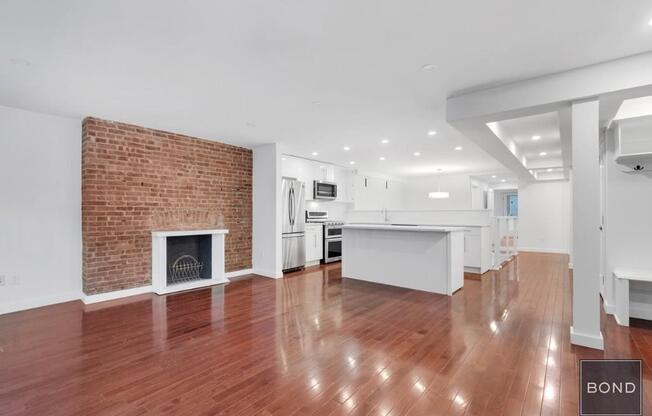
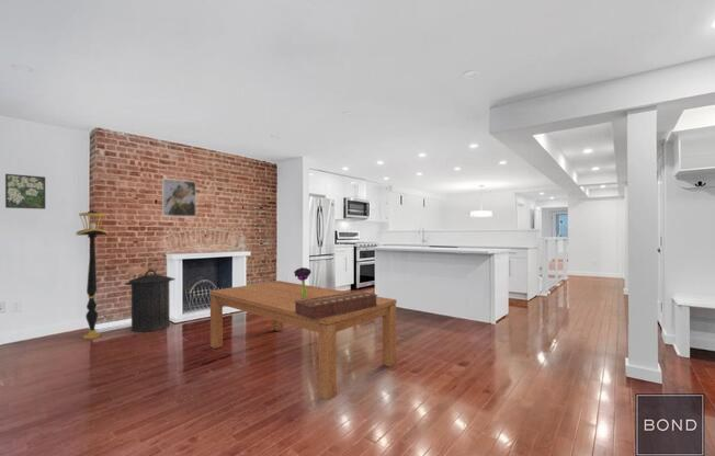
+ bouquet [293,266,313,298]
+ trash can [124,269,177,333]
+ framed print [4,173,46,210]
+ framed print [161,178,197,218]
+ floor lamp [75,209,109,340]
+ dining table [208,280,397,401]
+ decorative box [294,289,379,319]
